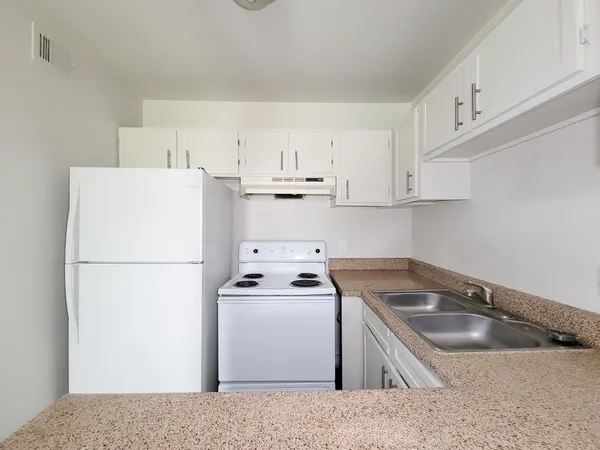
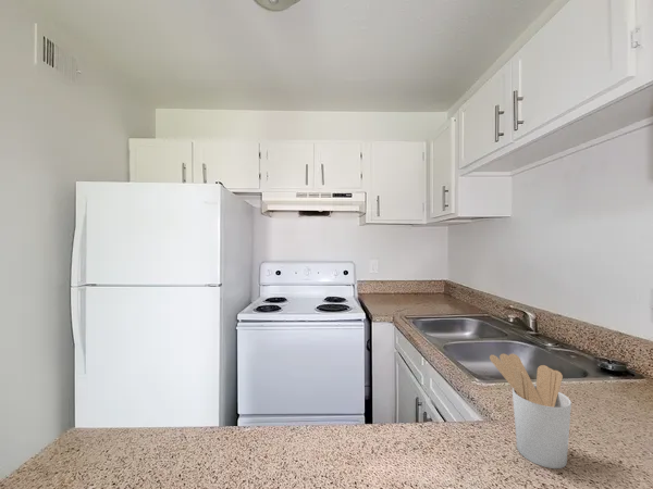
+ utensil holder [489,353,572,469]
